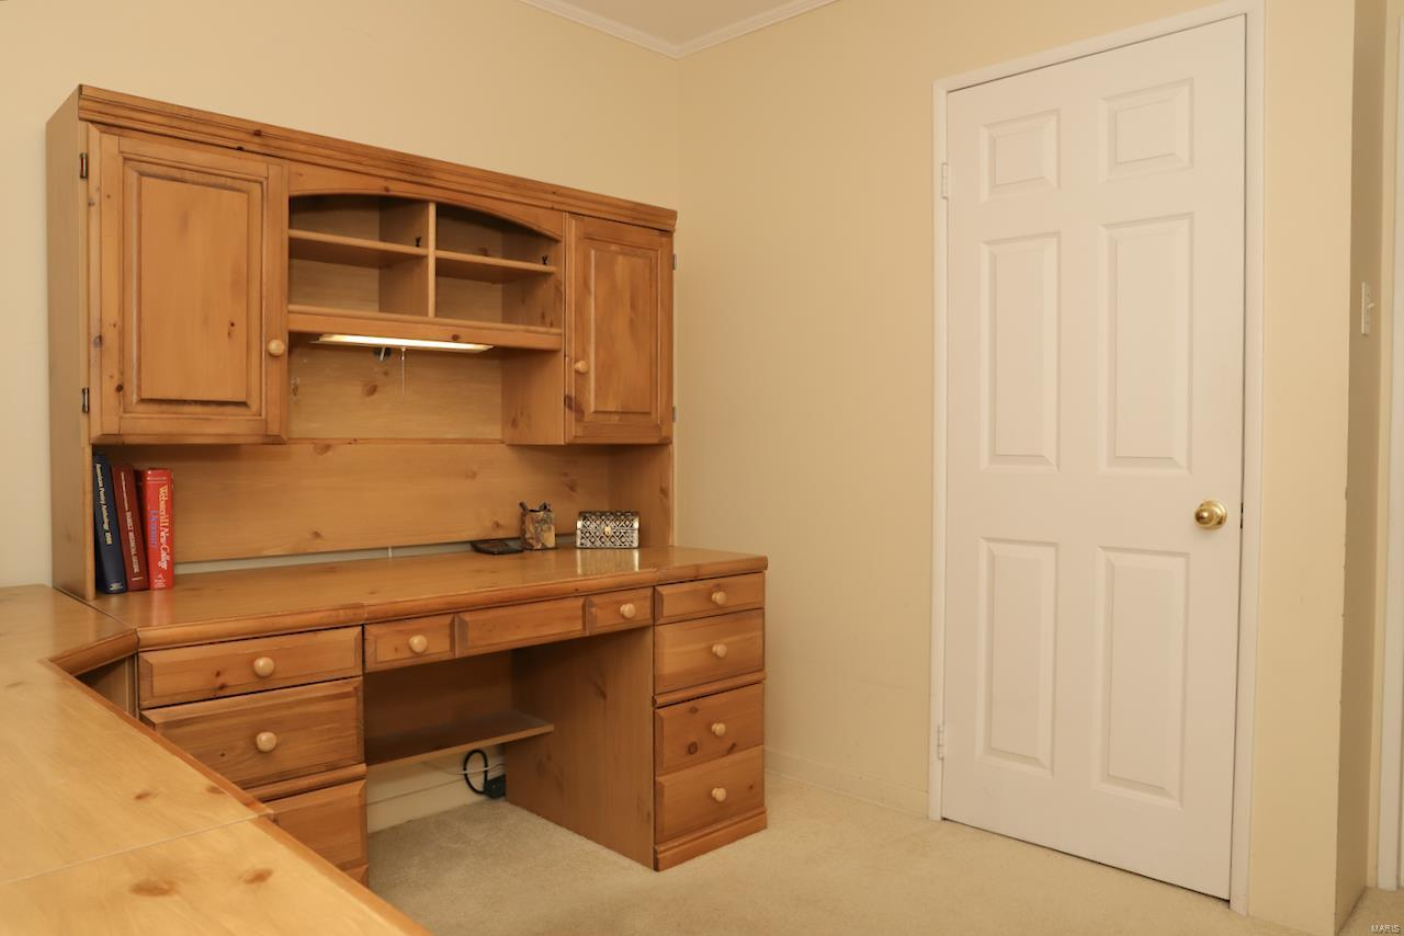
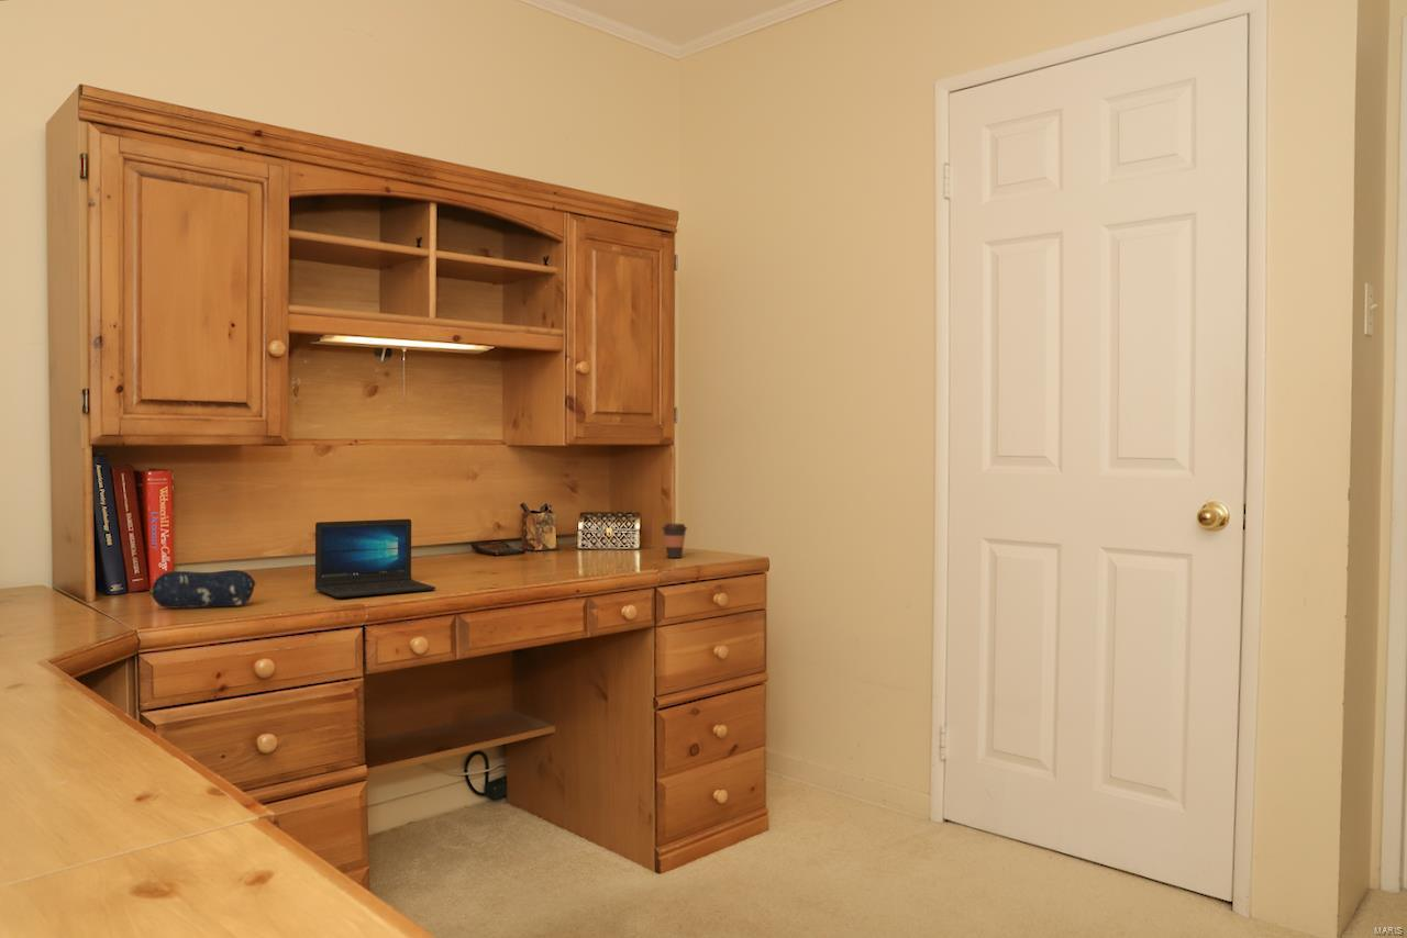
+ pencil case [147,569,257,608]
+ coffee cup [661,523,688,559]
+ laptop [313,518,436,599]
